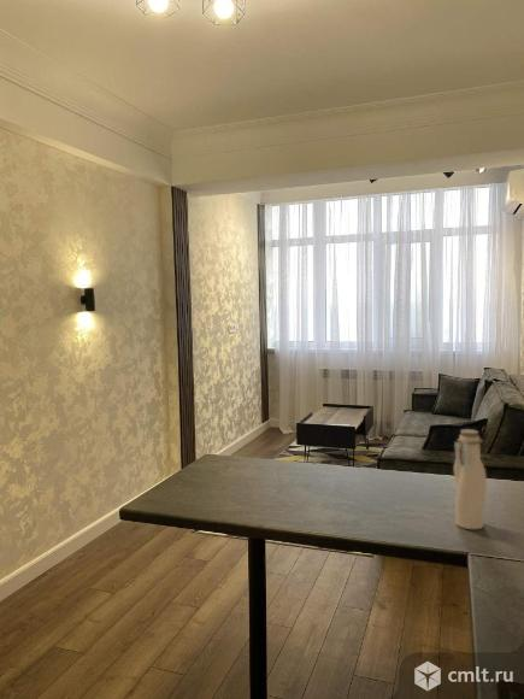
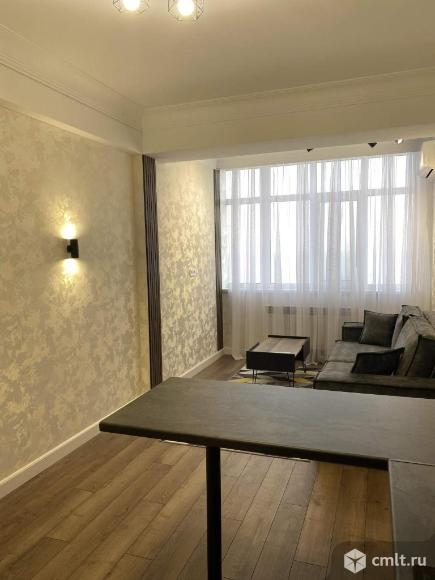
- water bottle [453,428,488,530]
